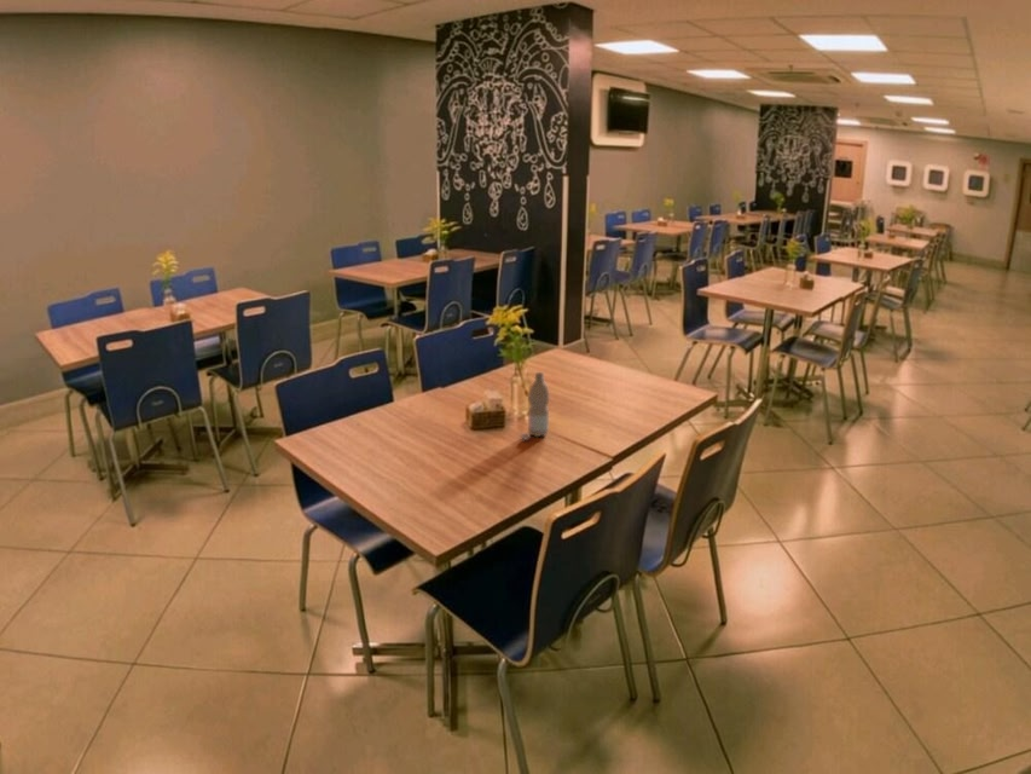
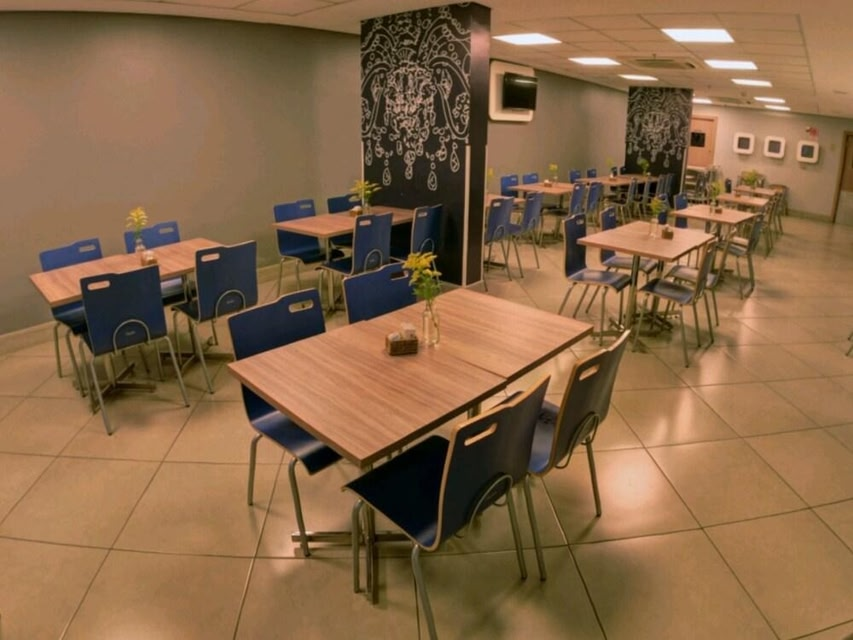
- water bottle [520,371,550,441]
